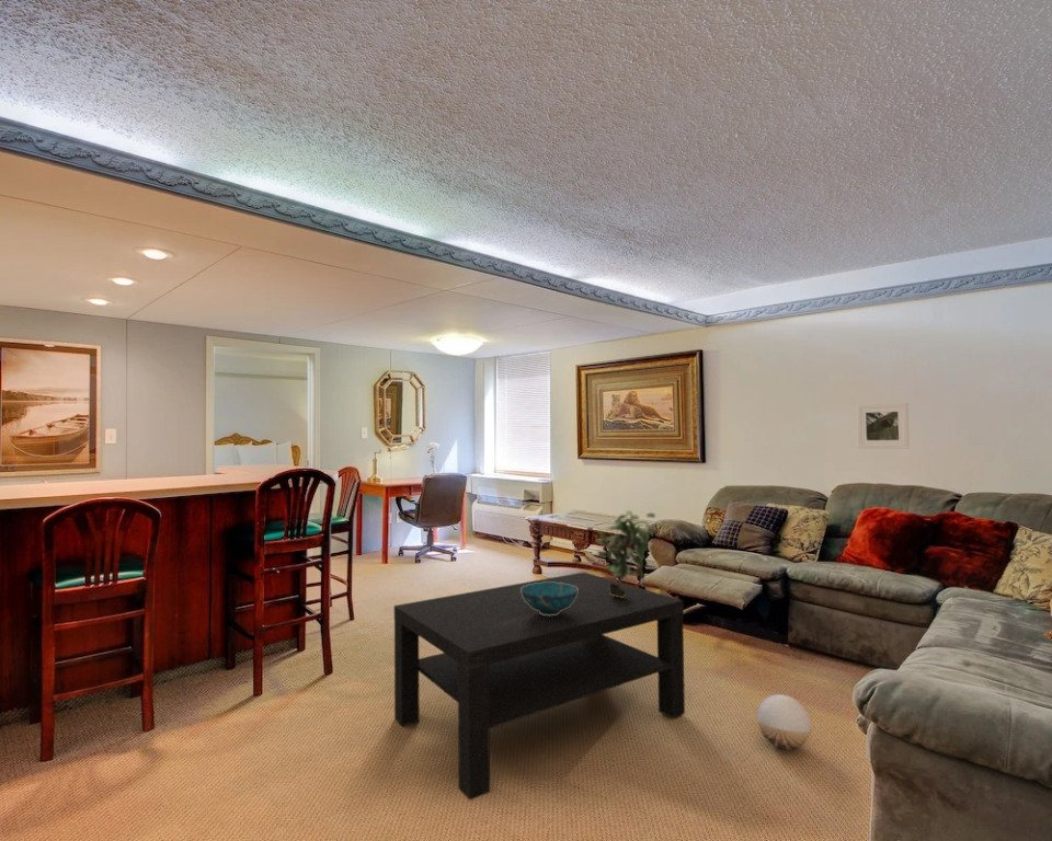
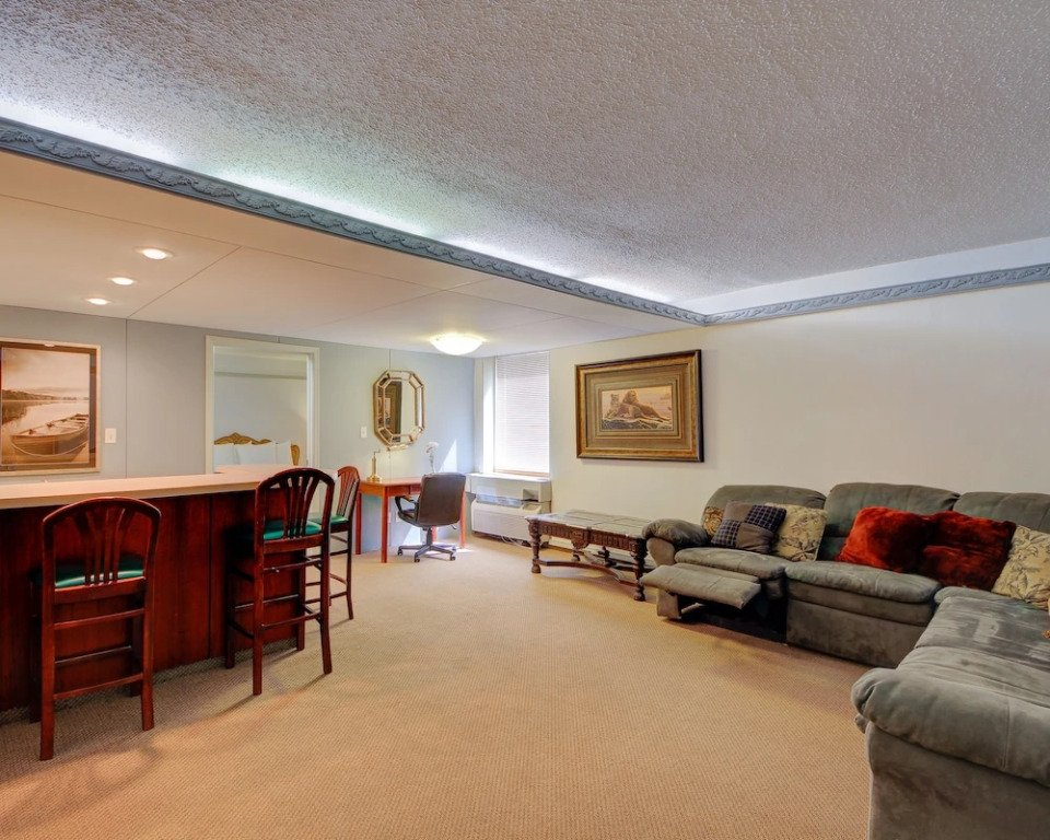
- potted plant [595,509,656,598]
- decorative bowl [521,581,579,617]
- ball [756,693,812,751]
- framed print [856,402,911,450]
- coffee table [393,572,686,800]
